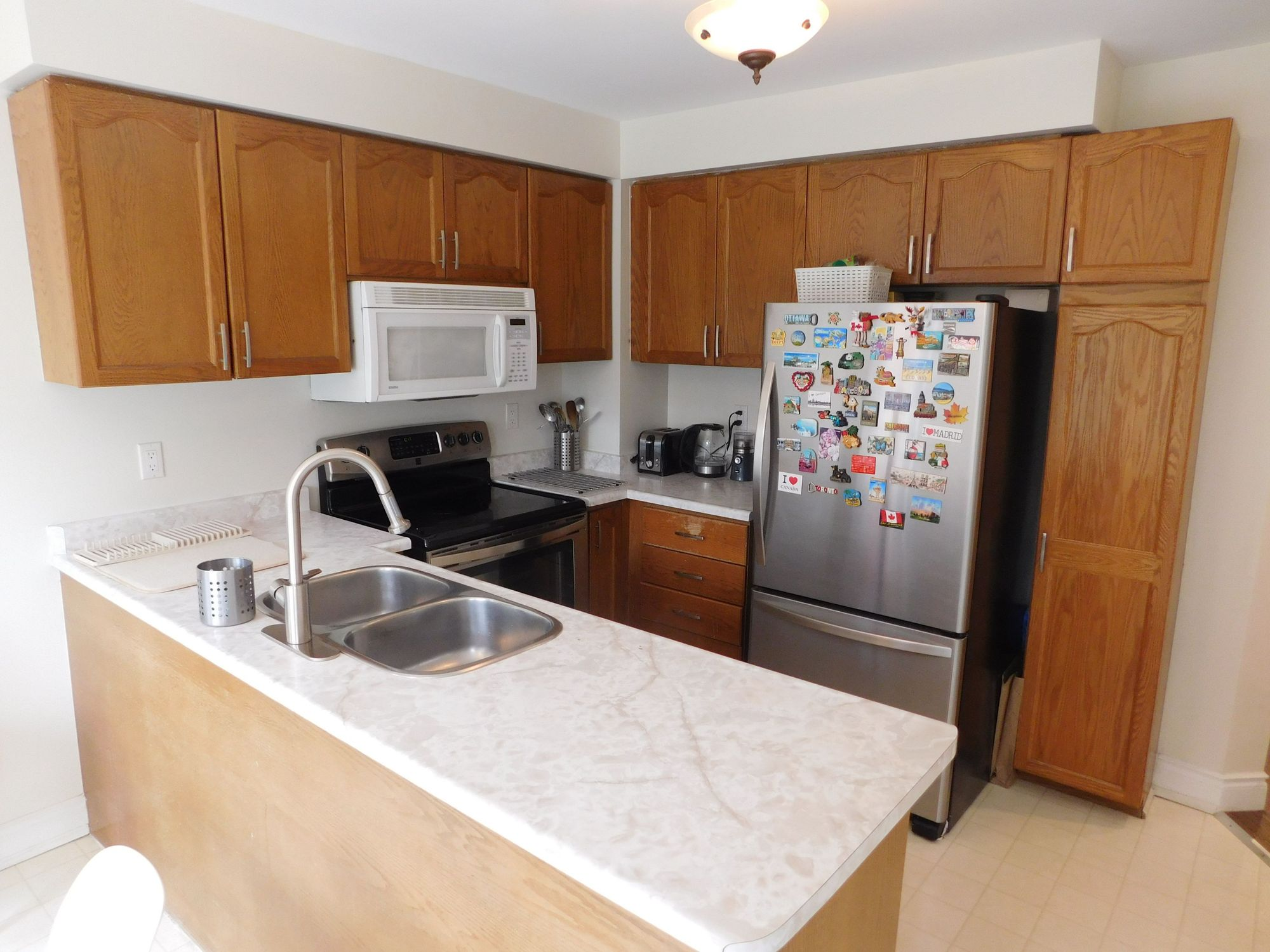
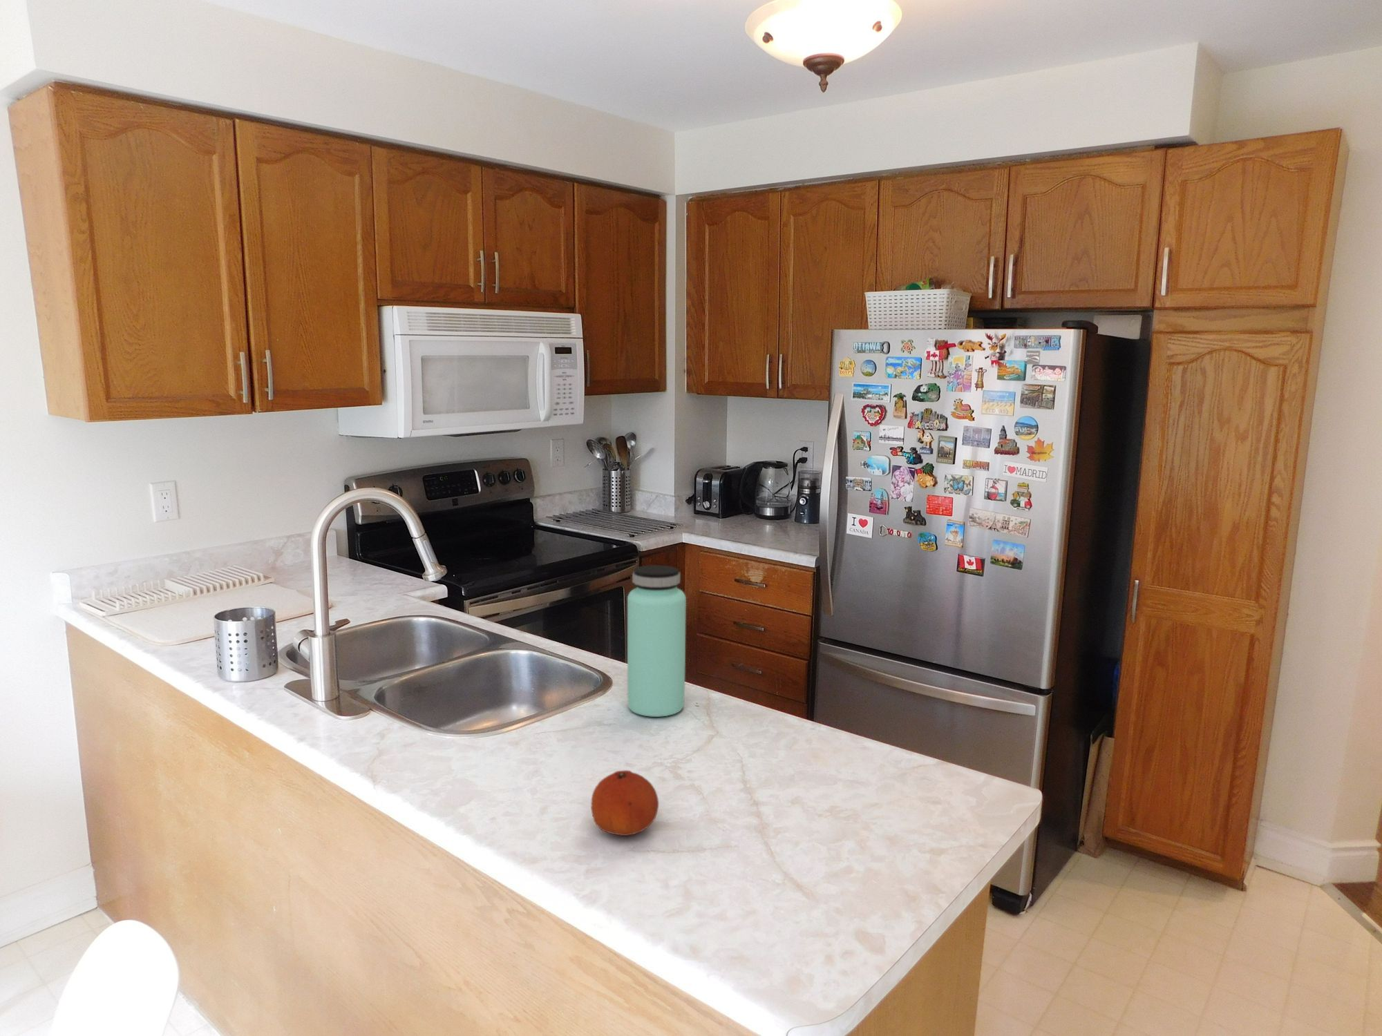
+ bottle [627,565,687,717]
+ fruit [591,769,659,837]
